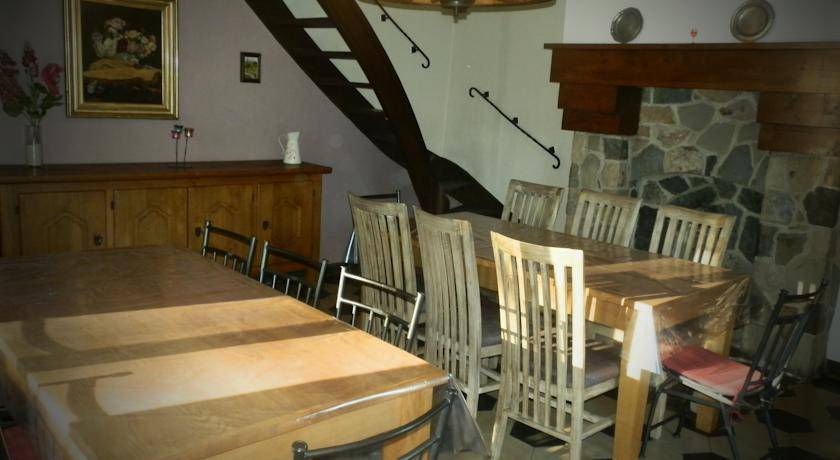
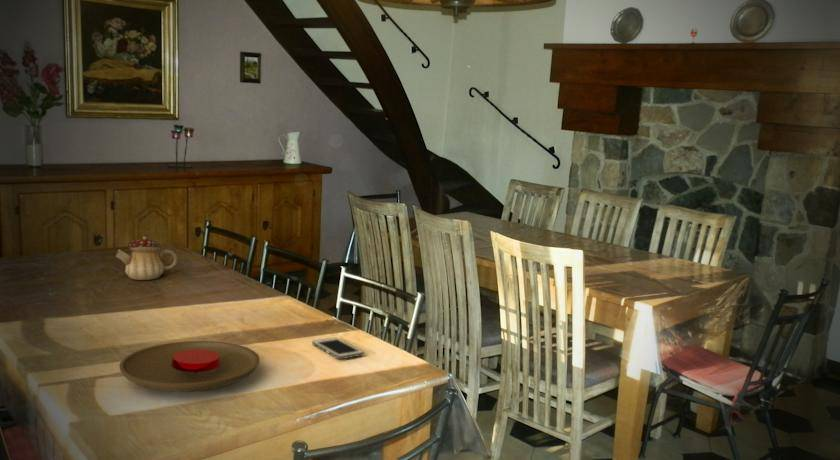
+ teapot [115,232,178,281]
+ plate [118,340,261,393]
+ cell phone [311,337,365,360]
